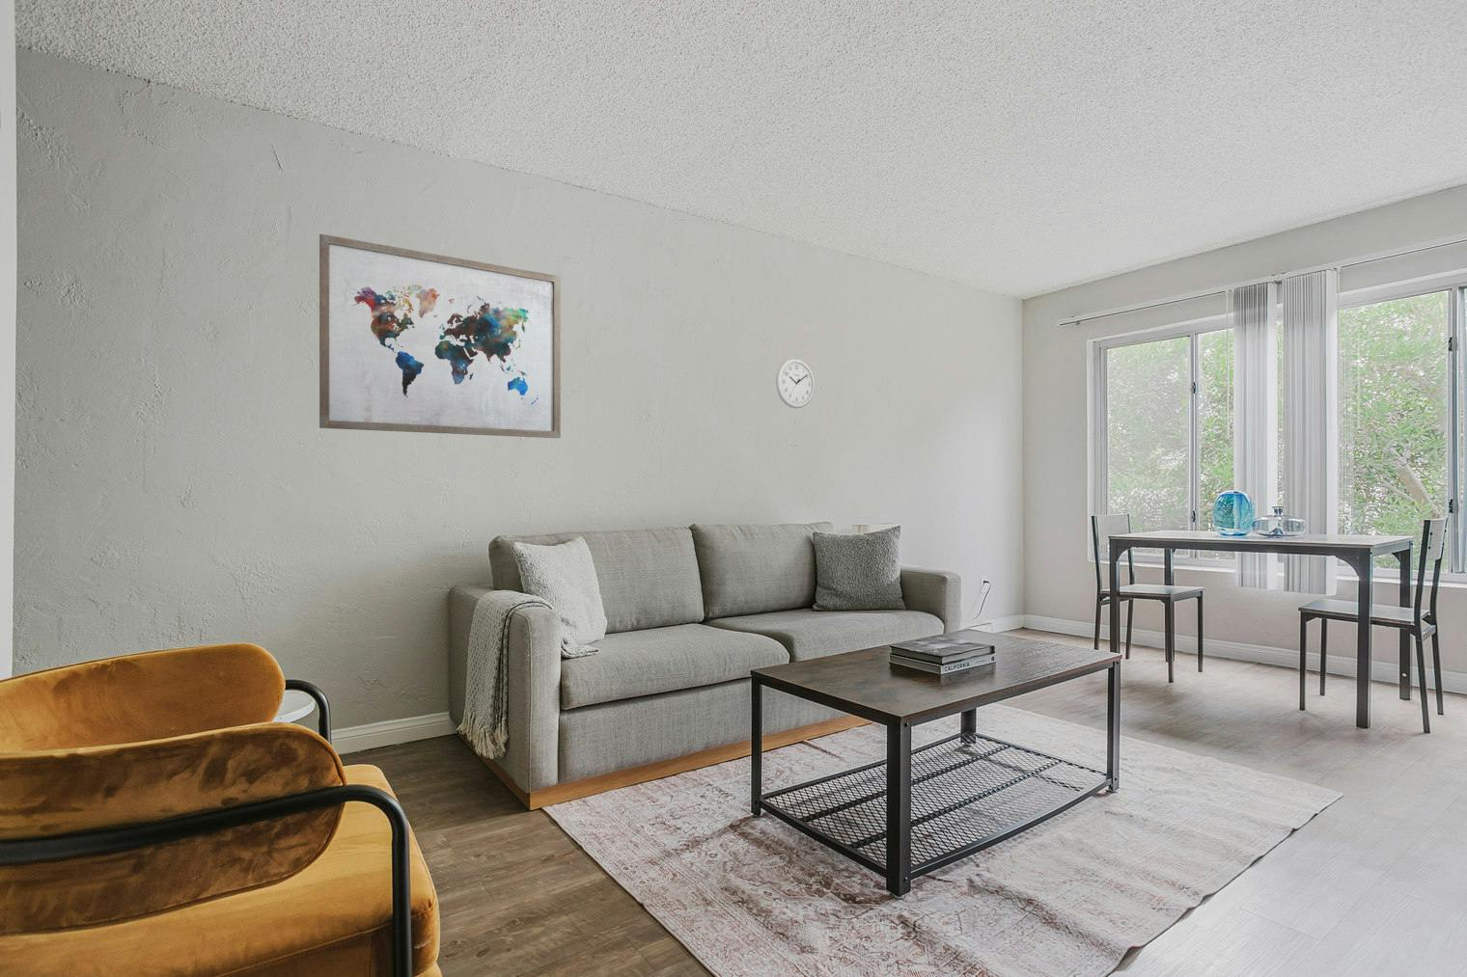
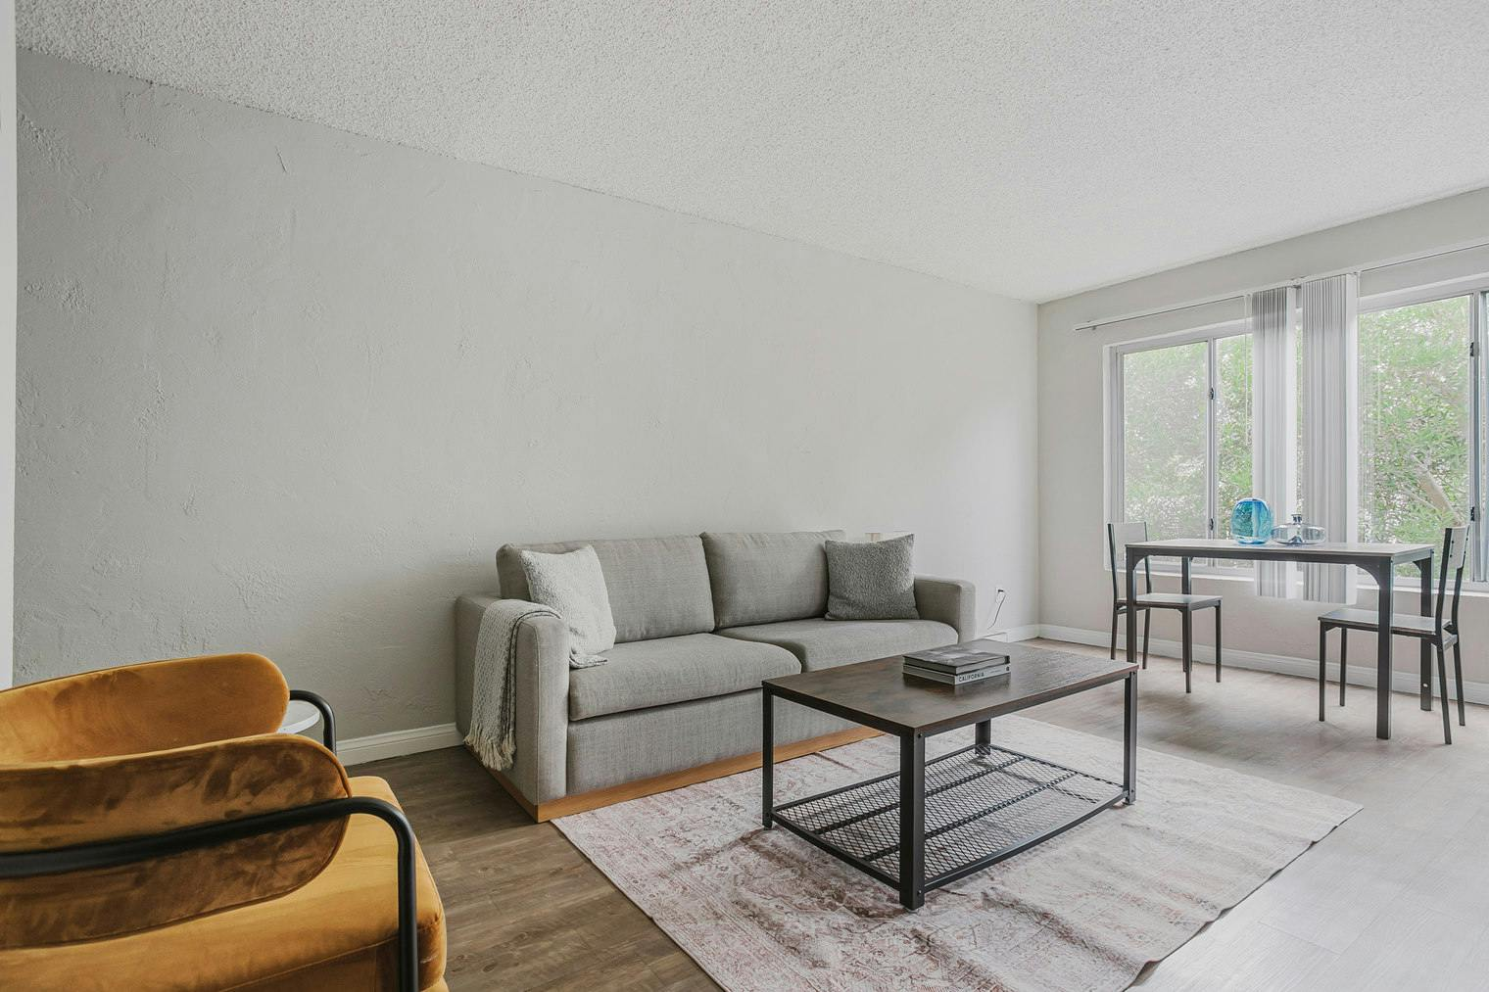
- wall clock [775,358,816,409]
- wall art [318,233,562,438]
